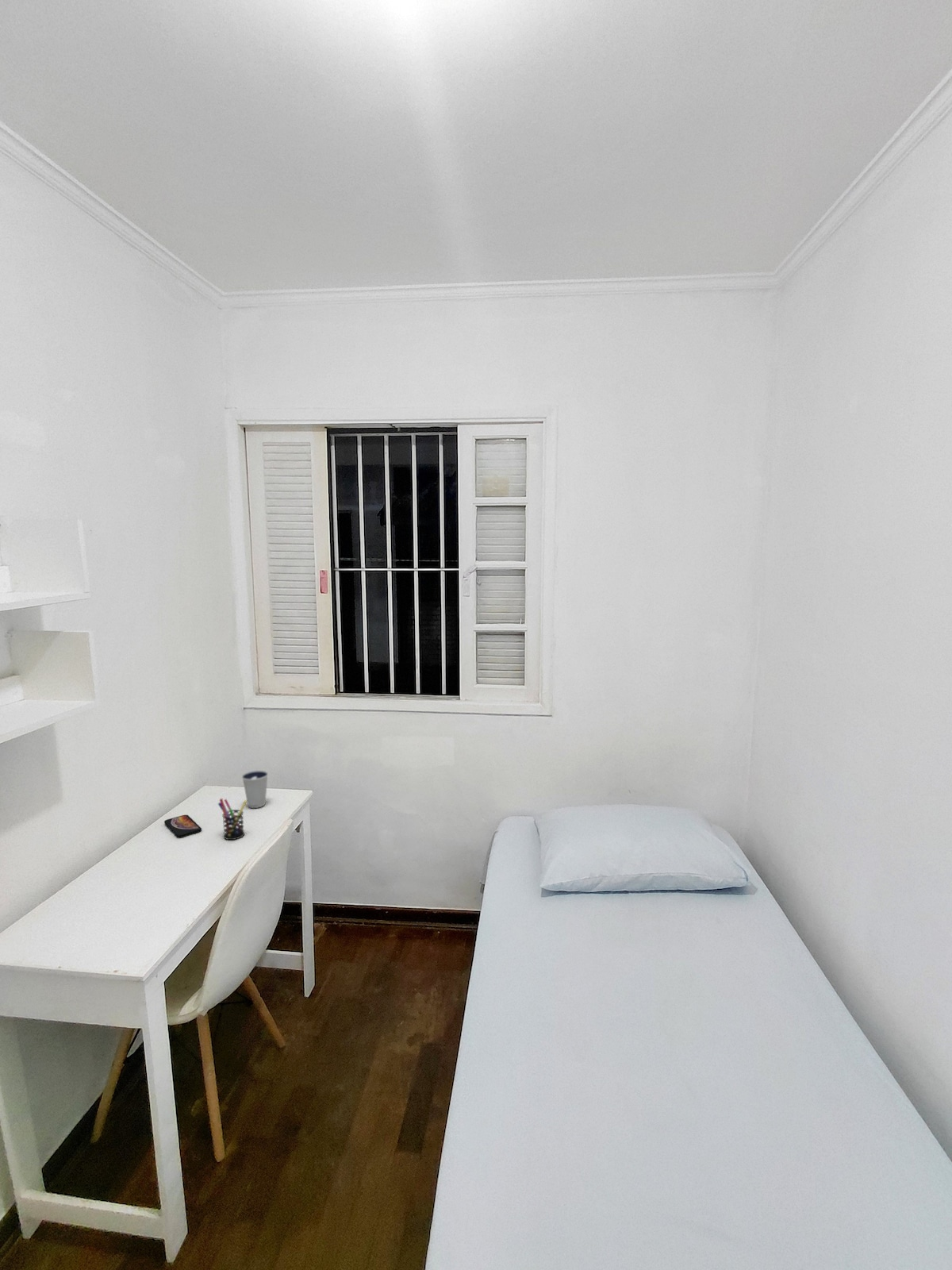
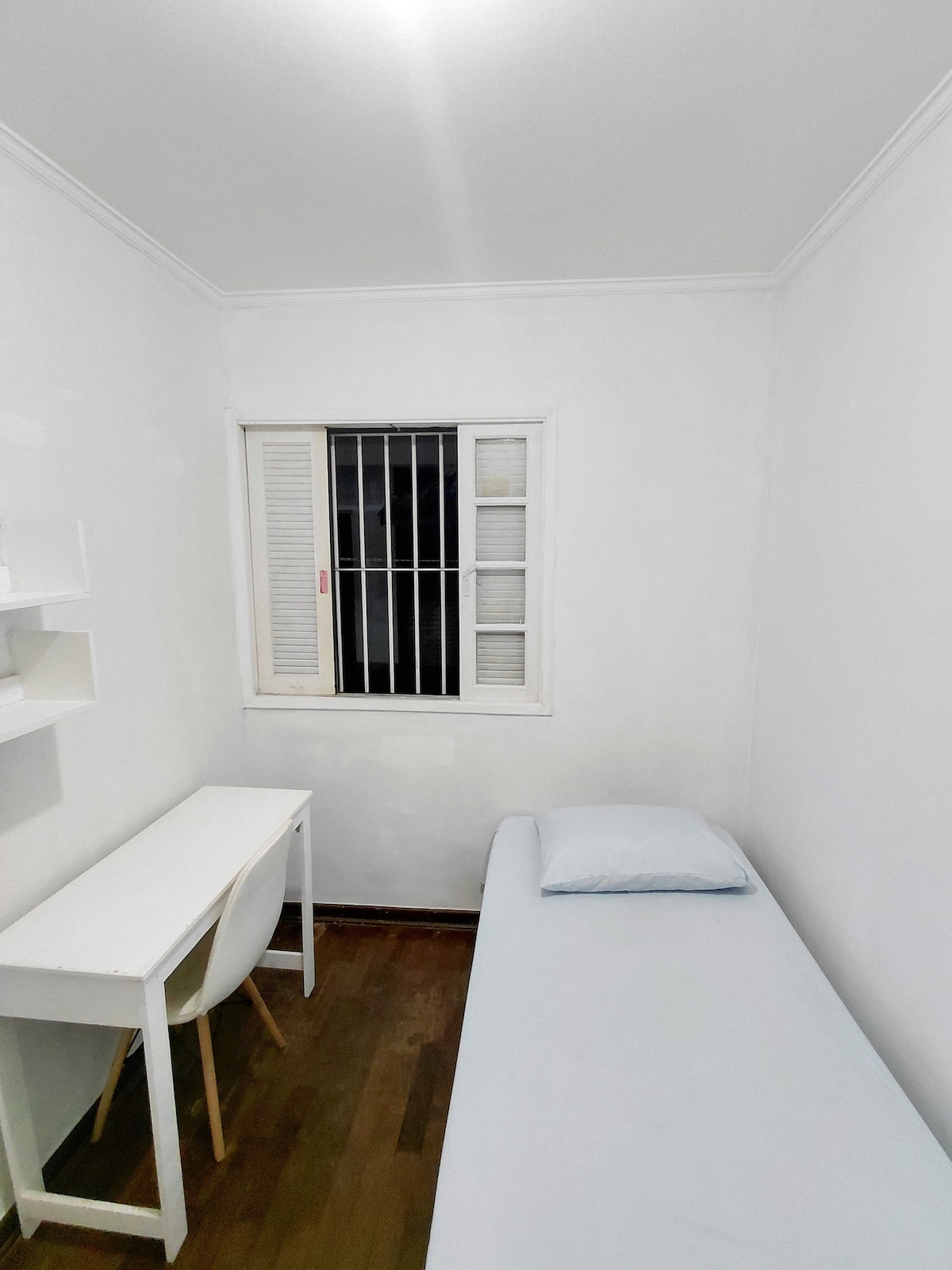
- pen holder [217,798,248,841]
- smartphone [163,814,202,838]
- dixie cup [241,770,269,809]
